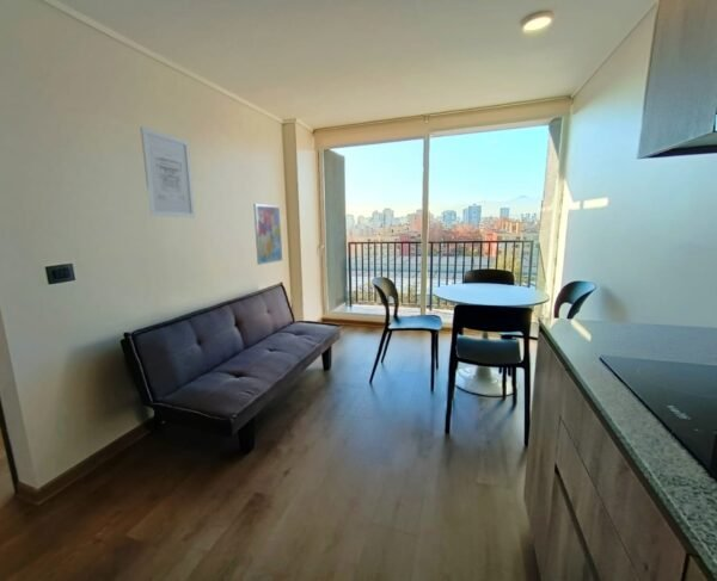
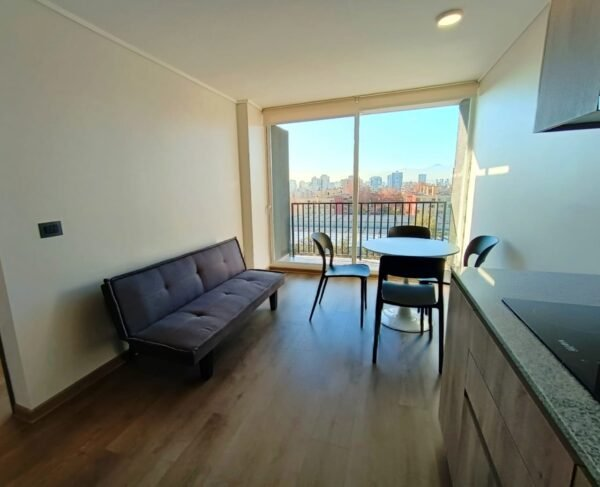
- wall art [252,203,283,266]
- wall art [139,125,196,220]
